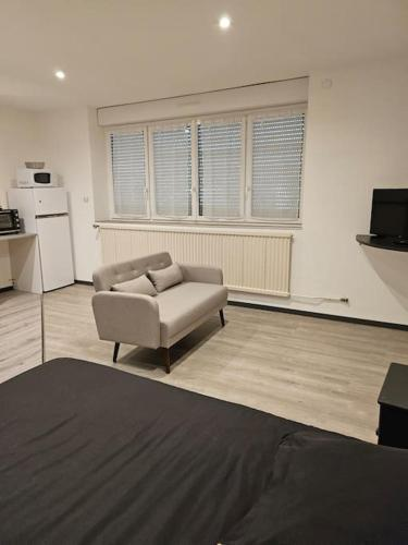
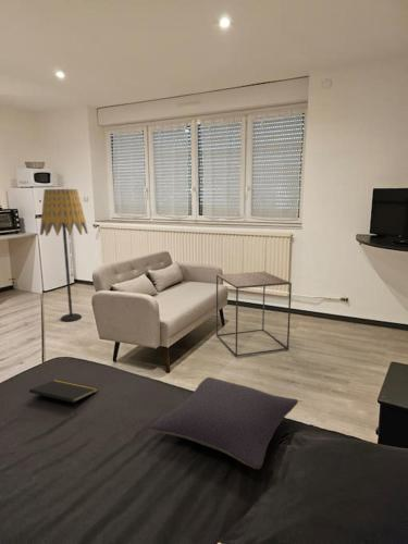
+ pillow [148,376,299,470]
+ notepad [28,379,99,411]
+ floor lamp [39,188,89,322]
+ side table [215,271,293,358]
